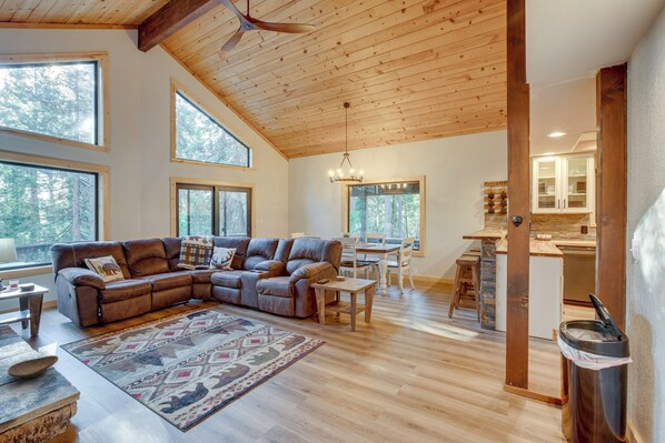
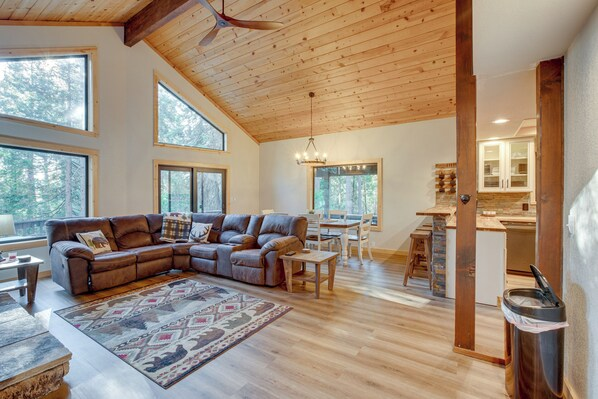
- decorative bowl [7,354,59,380]
